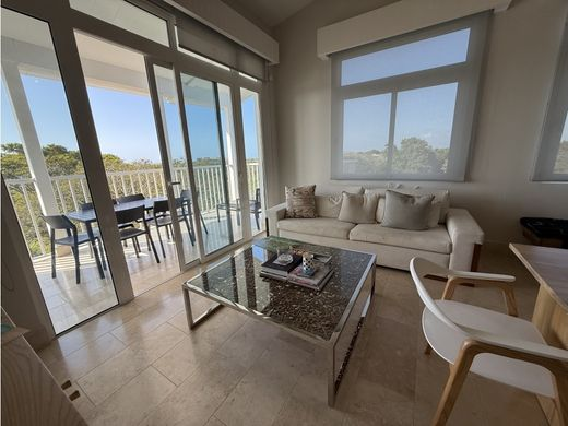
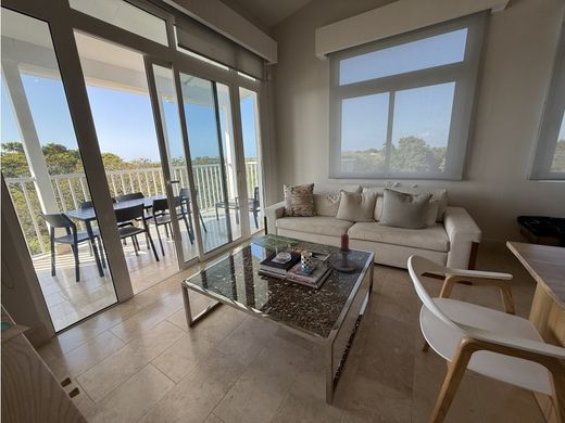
+ candle holder [331,233,366,272]
